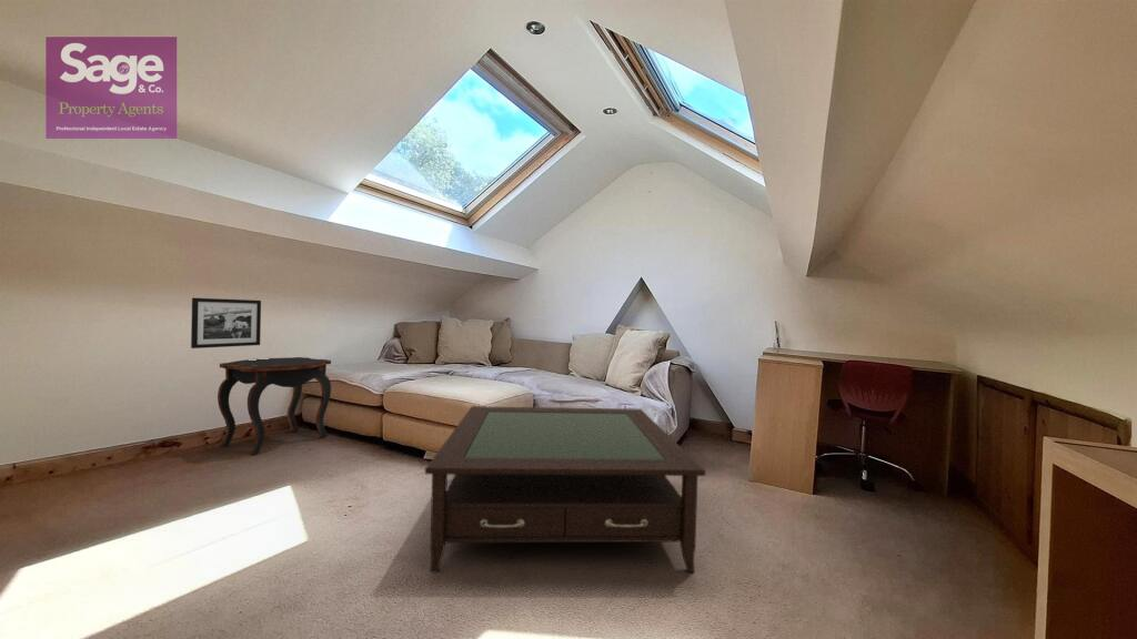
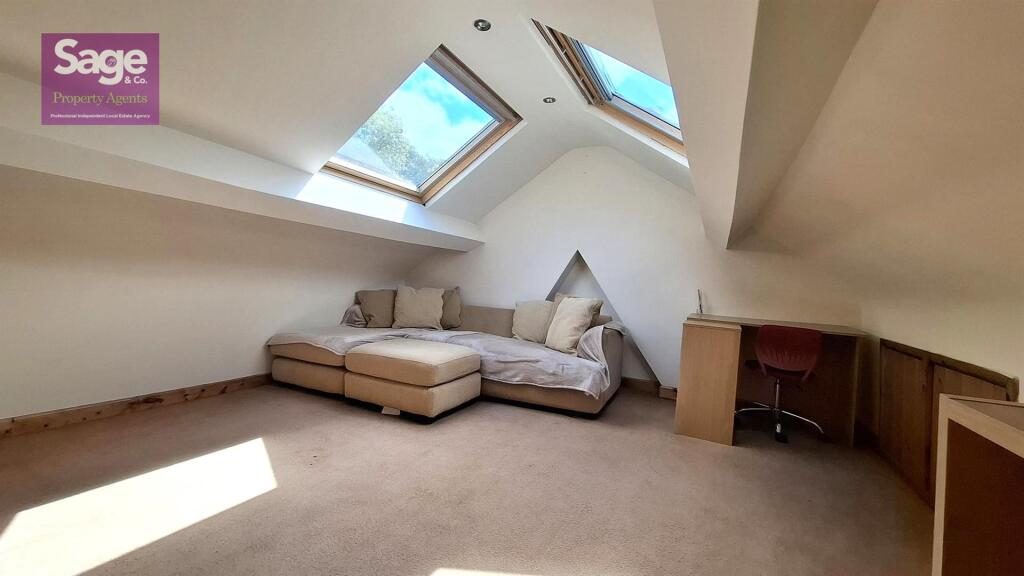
- coffee table [424,405,706,574]
- picture frame [190,297,262,349]
- side table [217,356,332,457]
